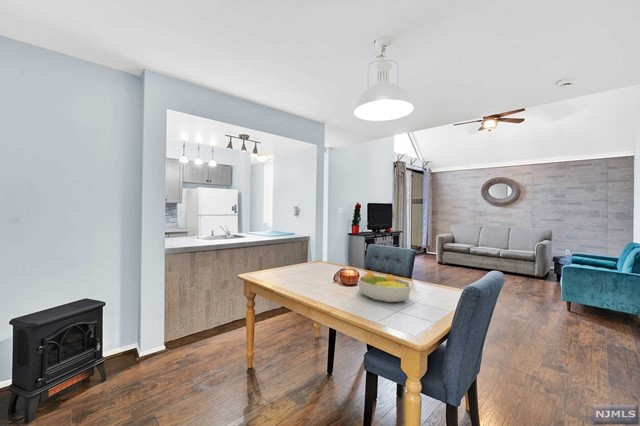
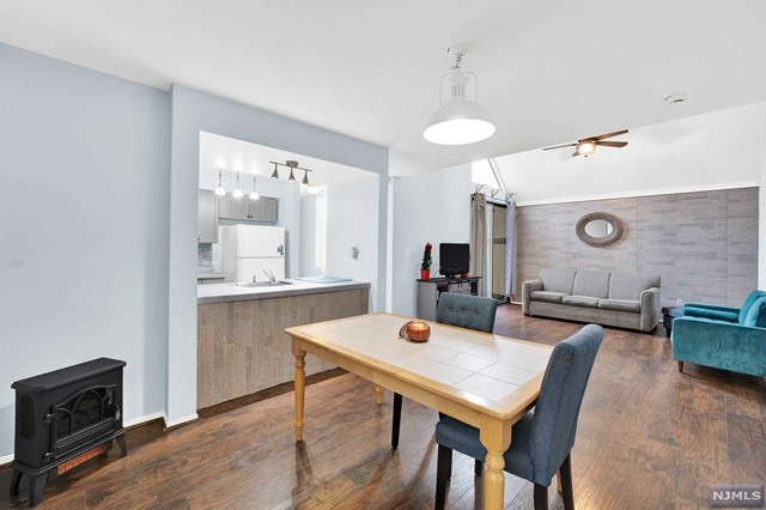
- fruit bowl [357,270,412,303]
